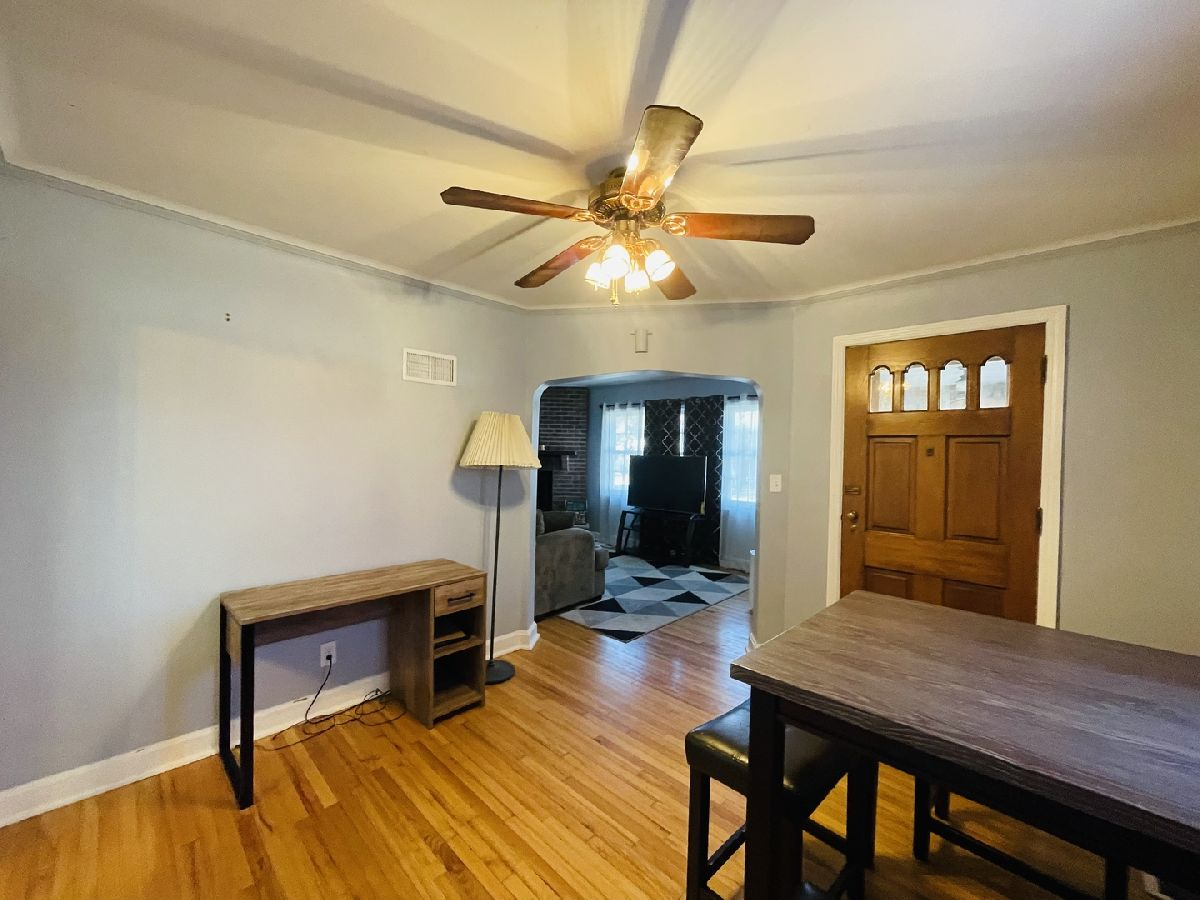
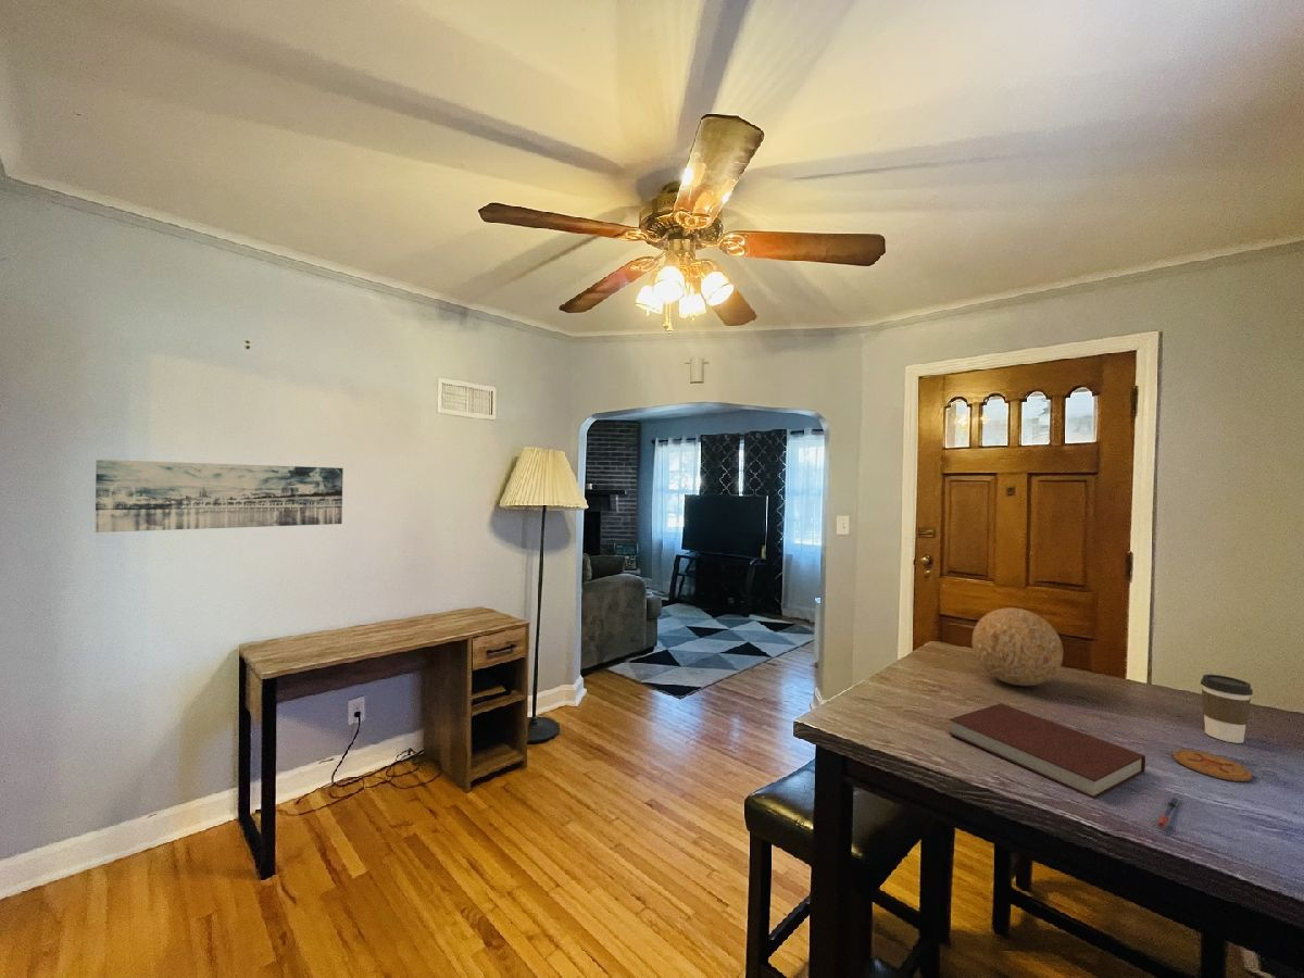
+ decorative ball [971,606,1064,687]
+ wall art [95,459,344,534]
+ coaster [1173,749,1253,782]
+ pen [1156,795,1181,828]
+ coffee cup [1200,674,1254,744]
+ notebook [948,702,1146,800]
